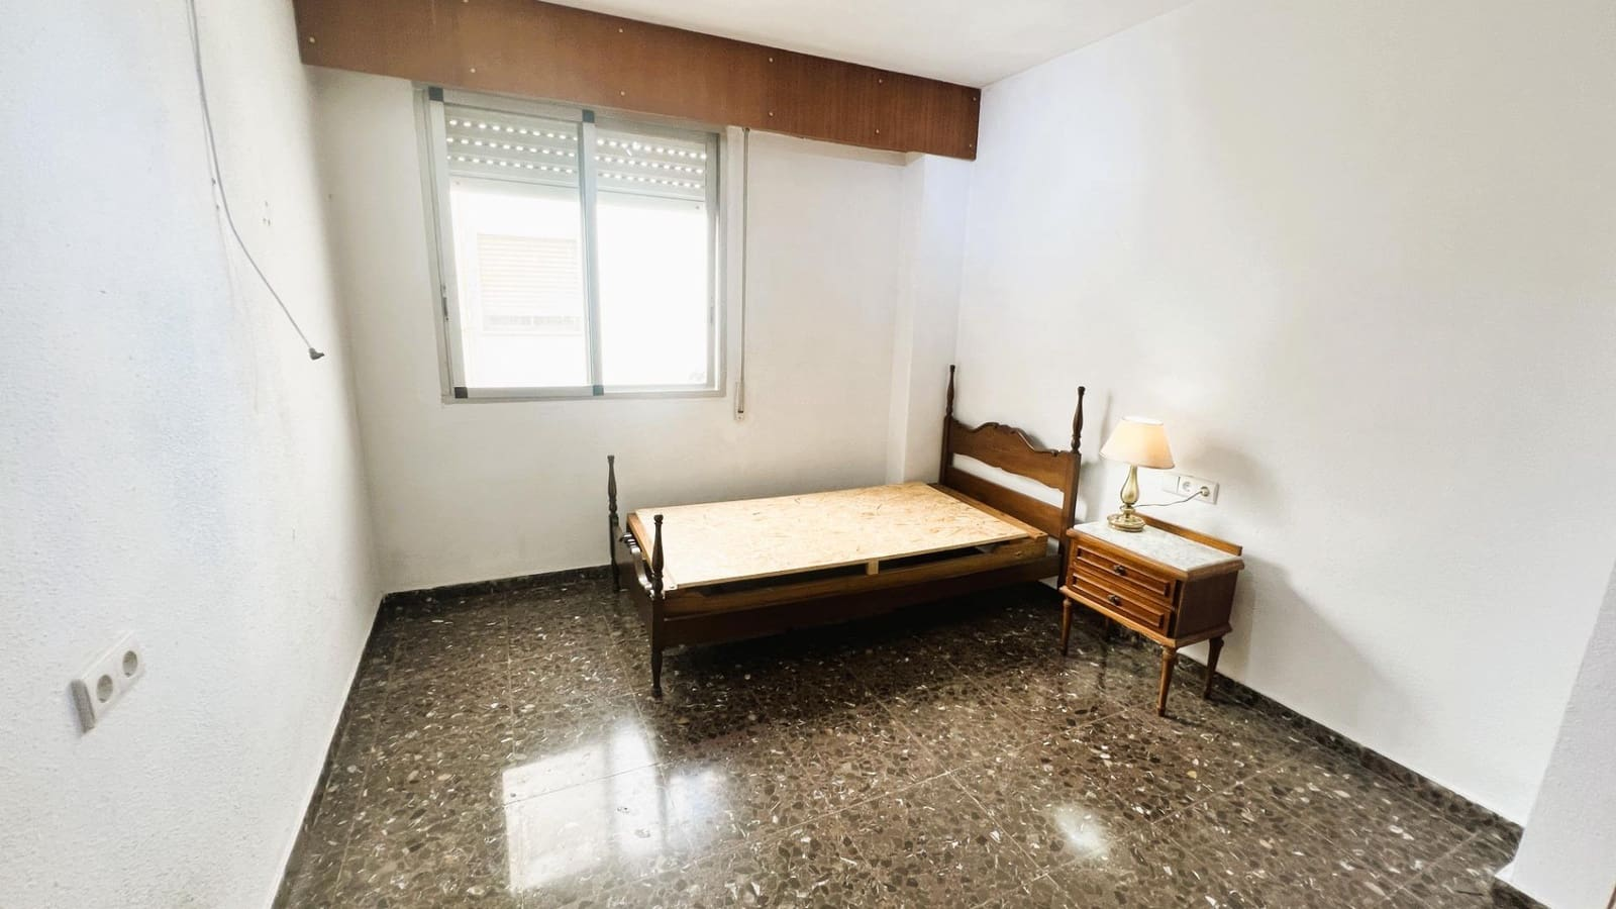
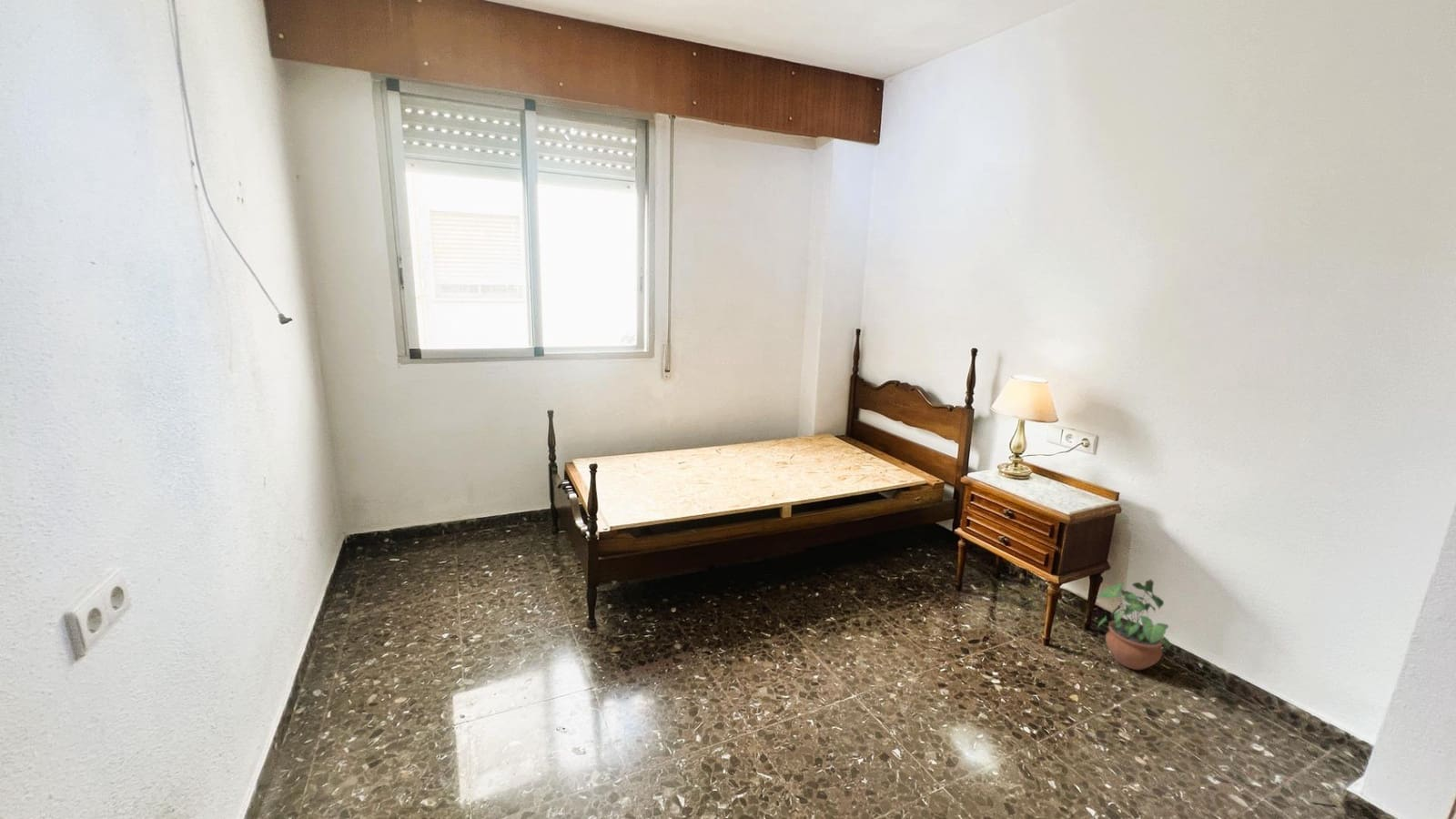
+ potted plant [1096,579,1171,671]
